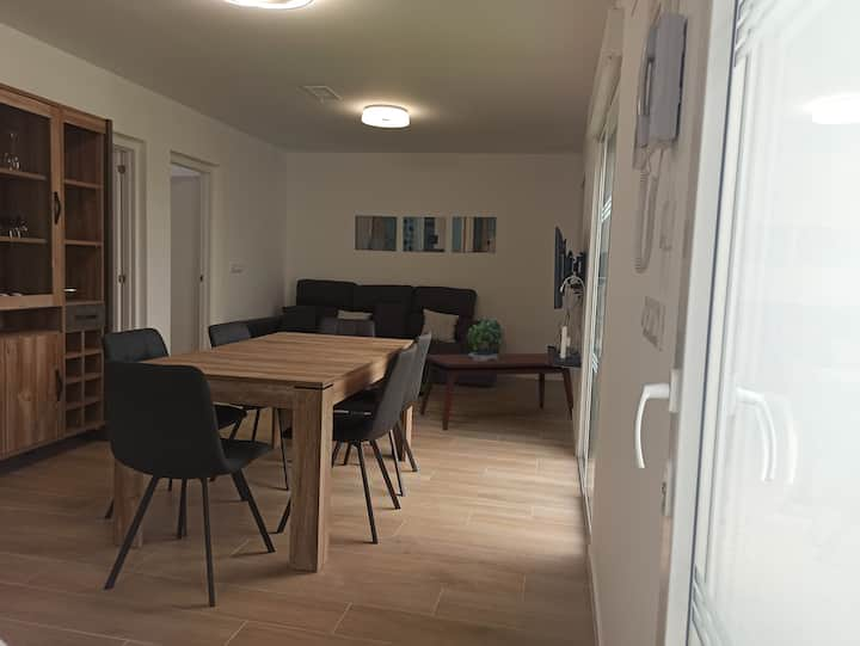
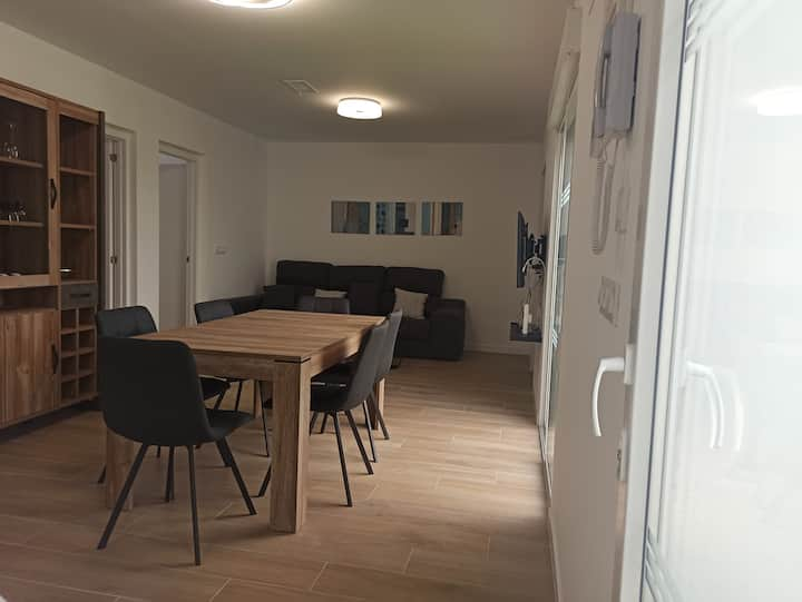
- potted plant [466,315,503,361]
- coffee table [418,352,575,431]
